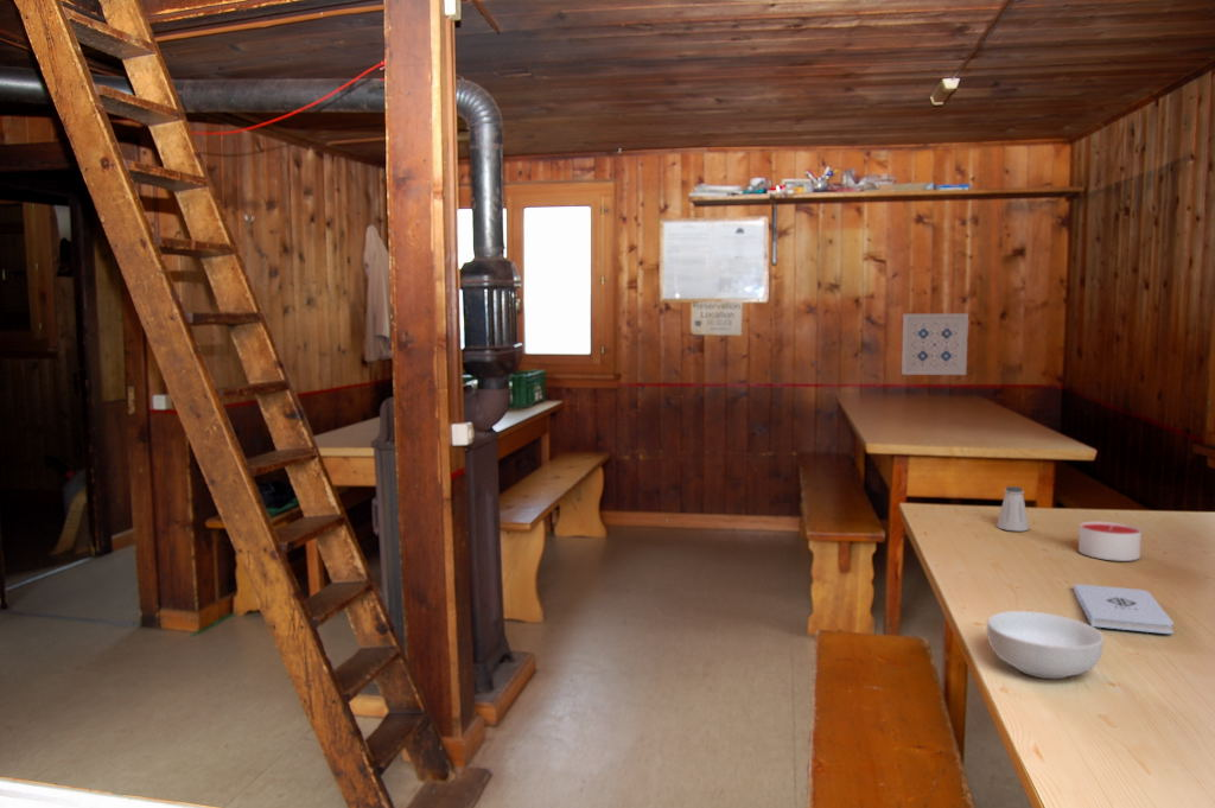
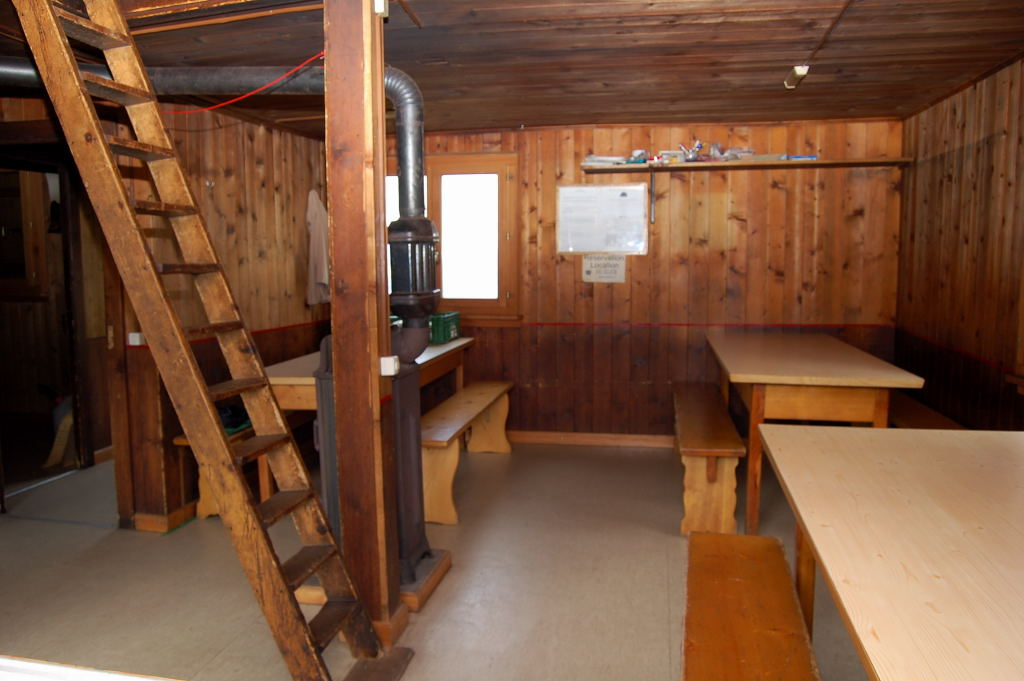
- wall art [901,312,969,376]
- candle [1077,520,1143,562]
- saltshaker [995,485,1030,532]
- notepad [1073,583,1175,635]
- cereal bowl [986,610,1105,680]
